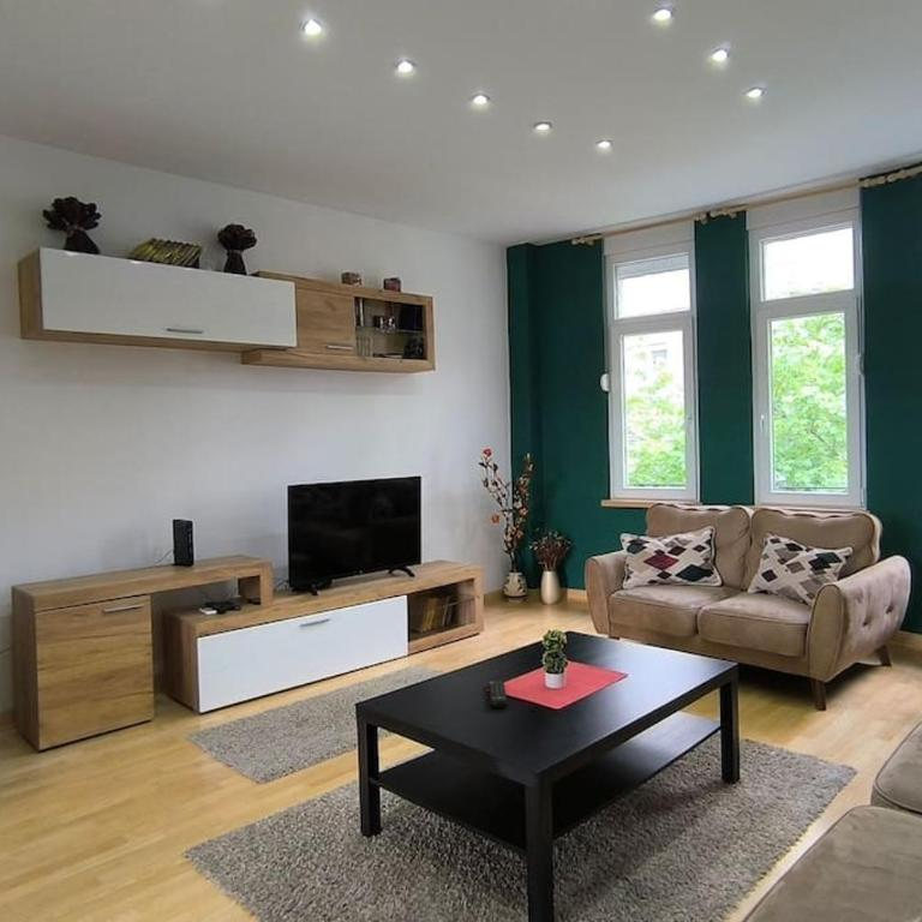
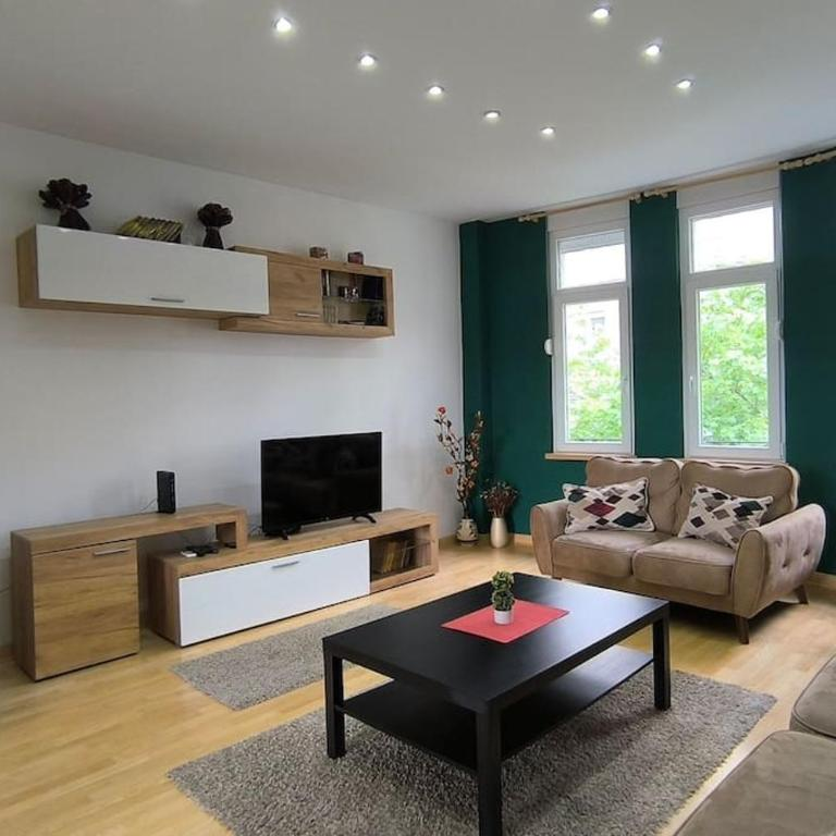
- remote control [487,679,509,710]
